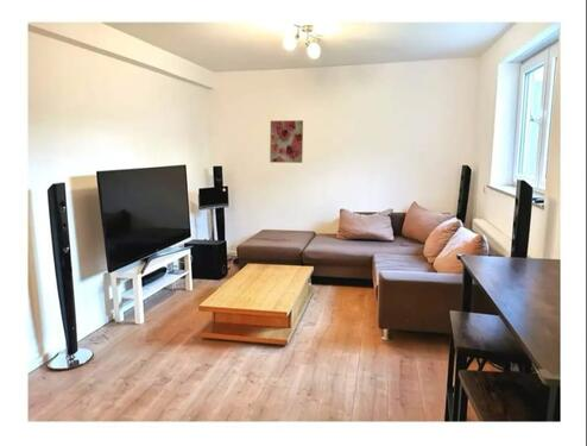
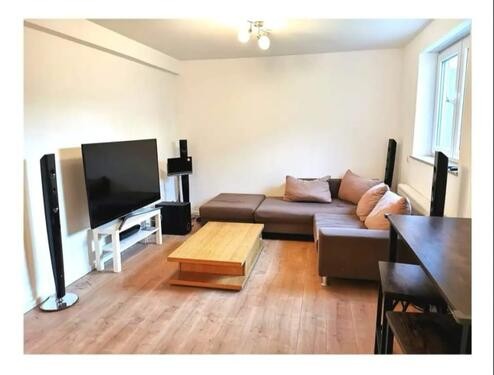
- wall art [269,119,304,164]
